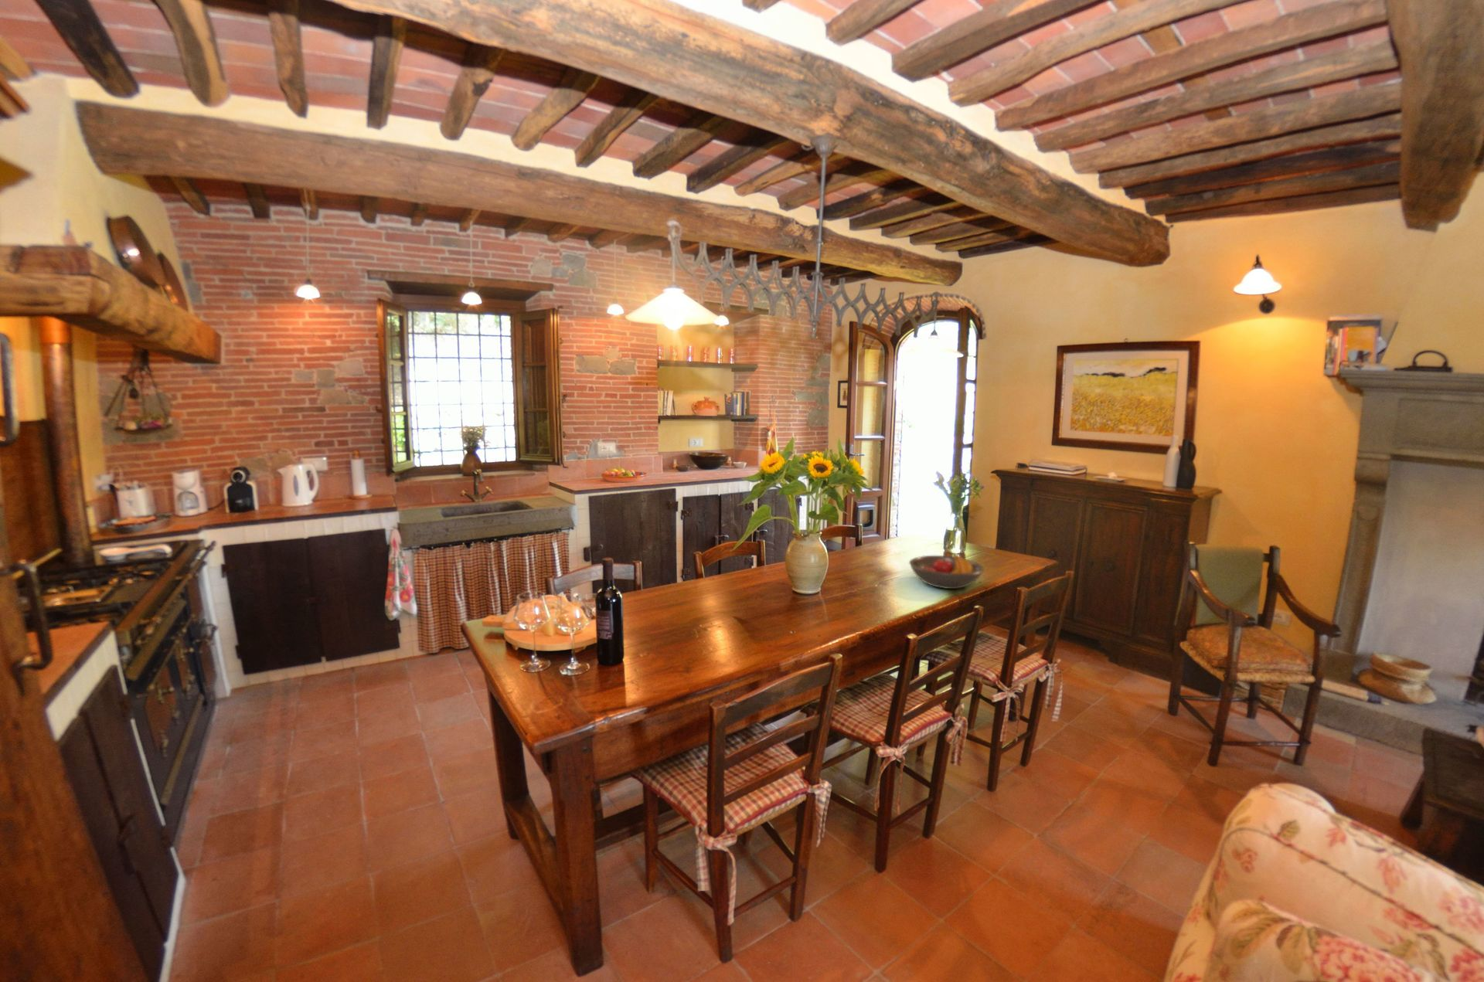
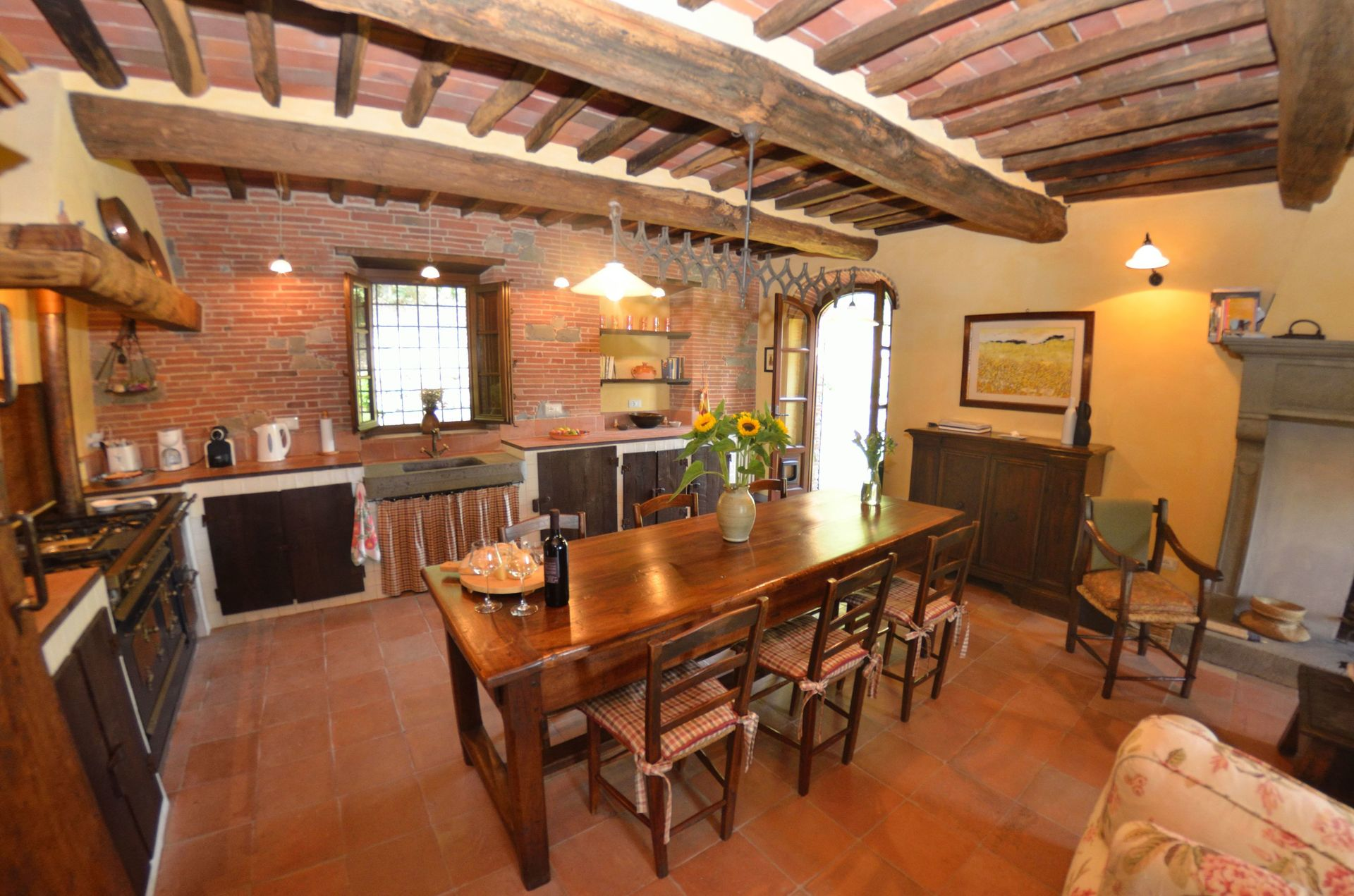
- fruit bowl [909,552,985,590]
